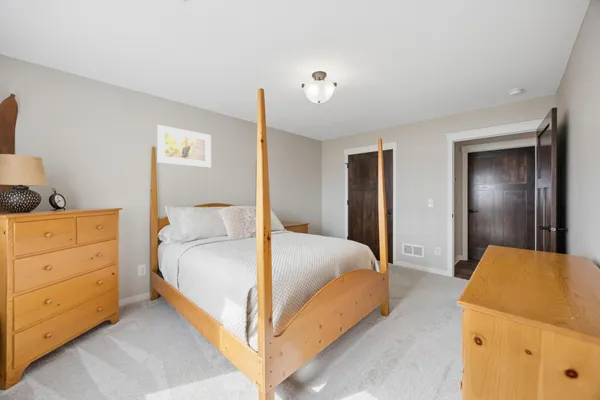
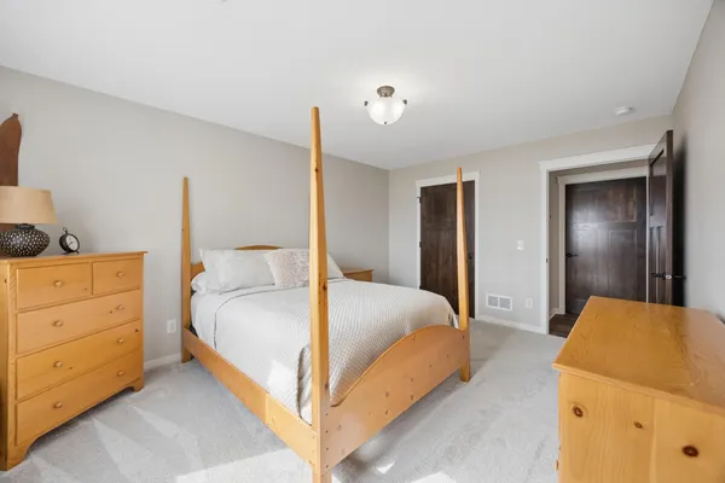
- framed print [156,124,212,168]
